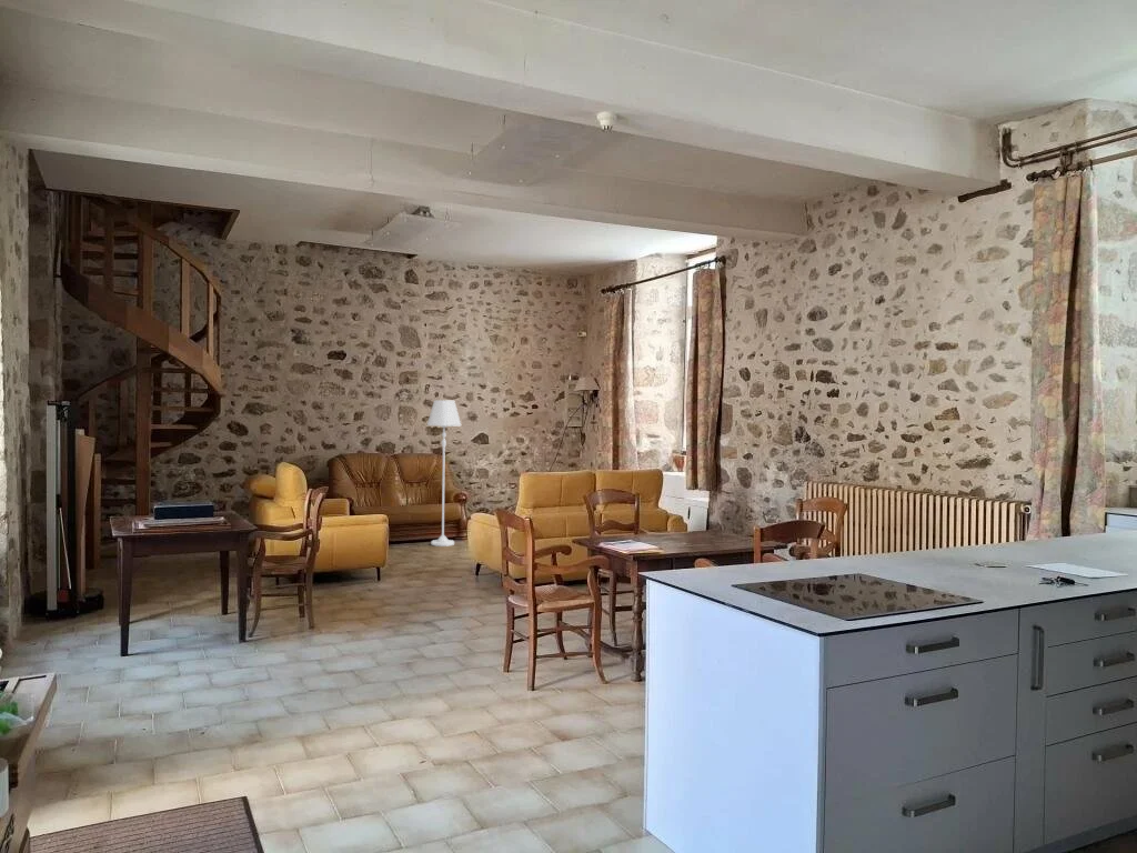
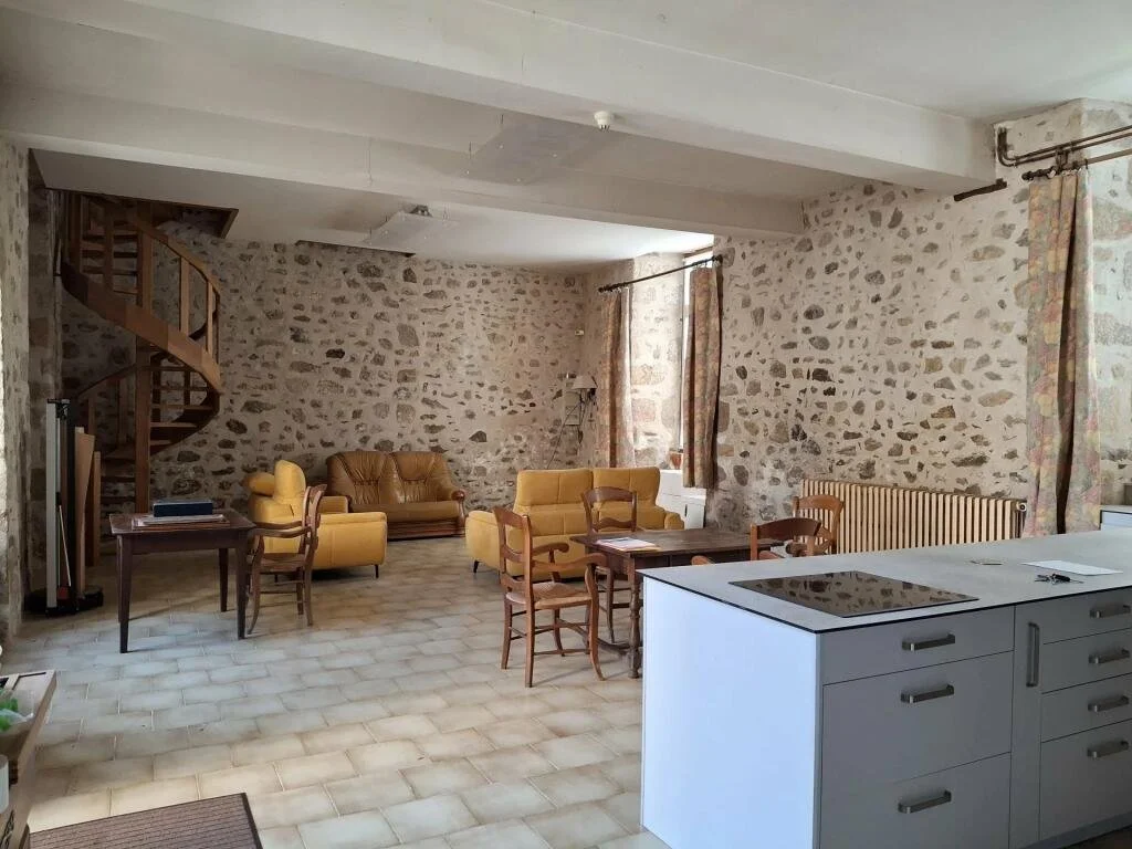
- floor lamp [426,399,462,548]
